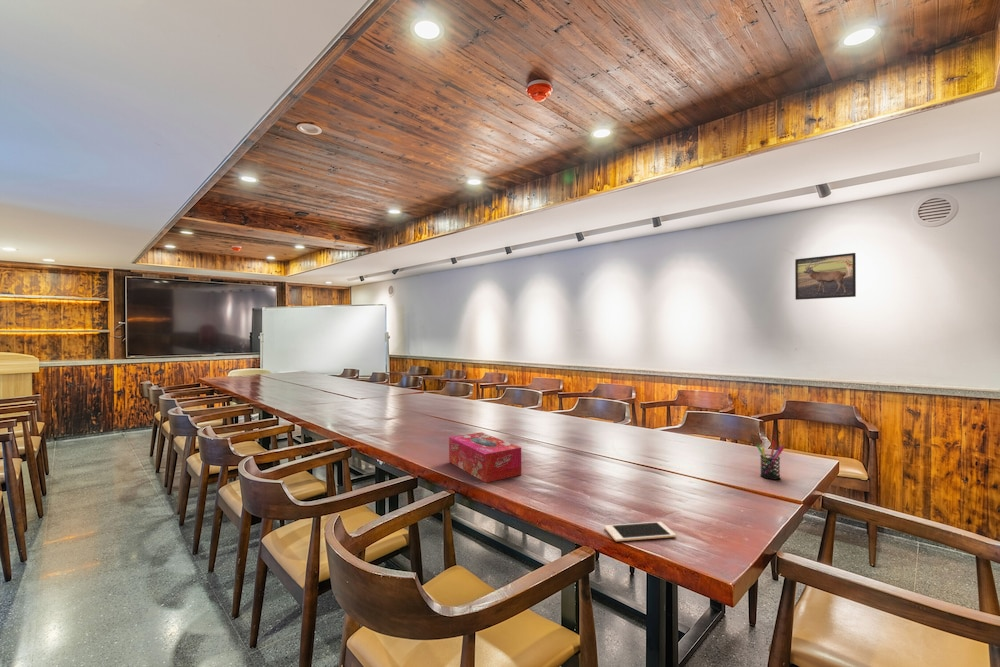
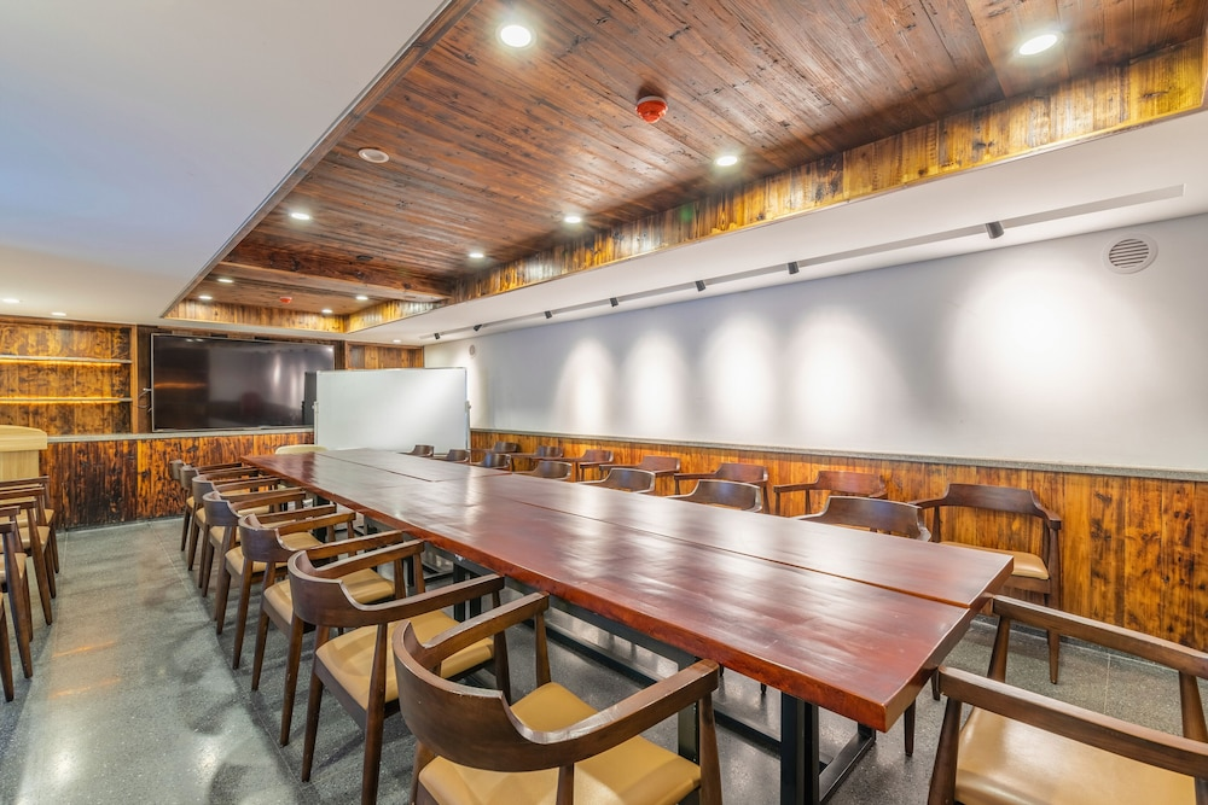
- pen holder [755,440,785,481]
- tissue box [448,431,522,484]
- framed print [794,252,857,301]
- cell phone [603,521,677,542]
